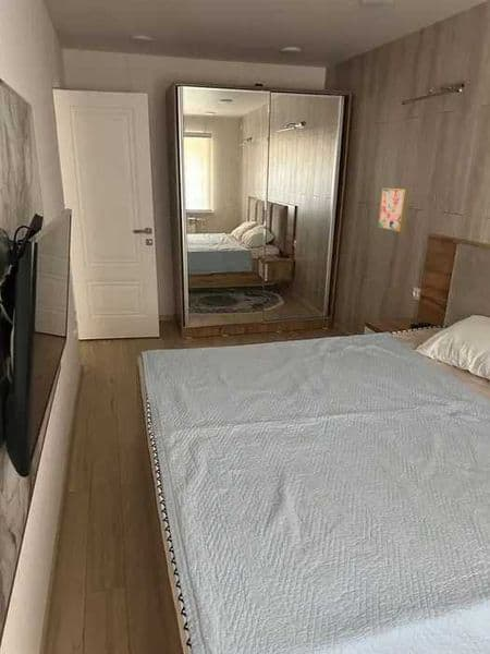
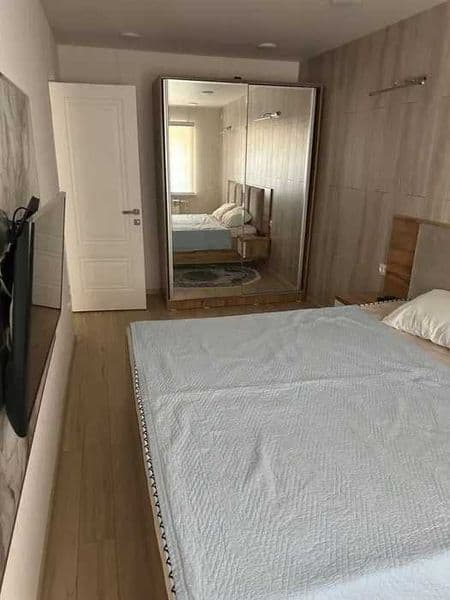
- wall art [377,186,411,233]
